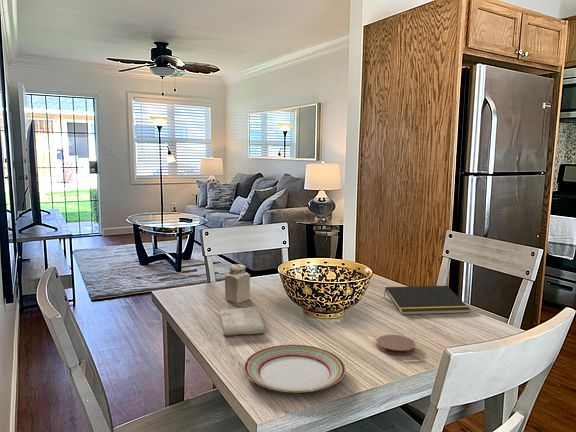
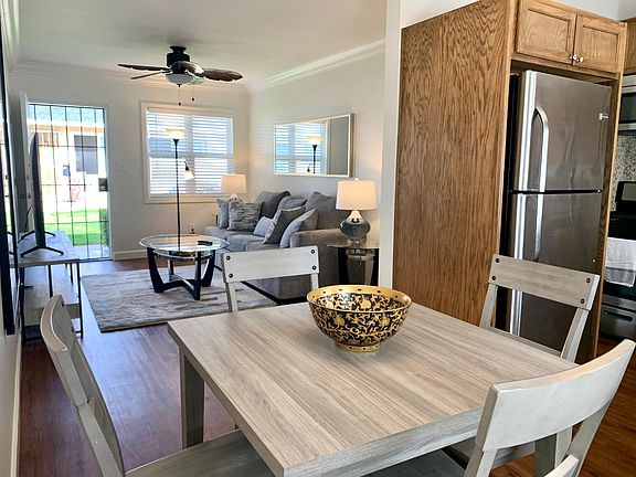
- notepad [383,285,471,316]
- salt shaker [224,263,251,304]
- coaster [375,334,416,356]
- washcloth [220,306,266,336]
- plate [243,344,346,393]
